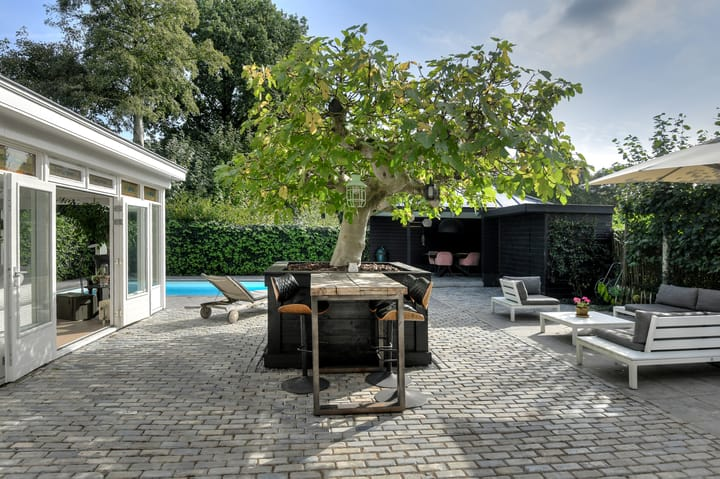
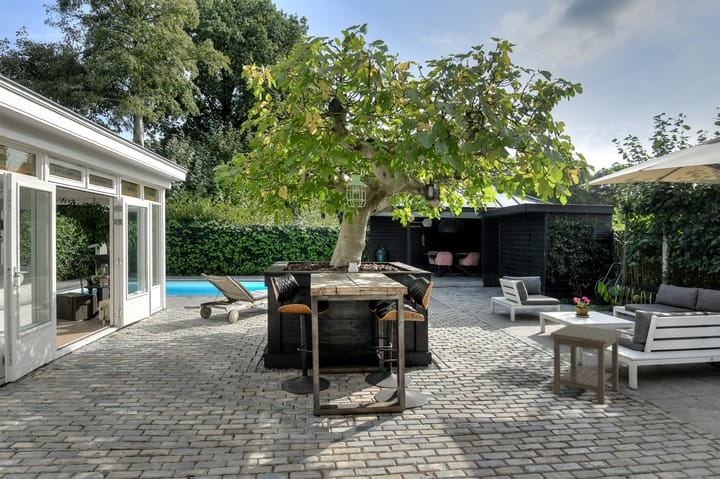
+ side table [550,324,623,406]
